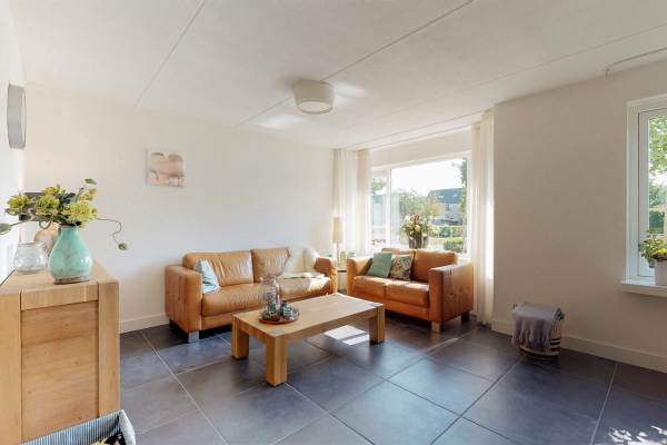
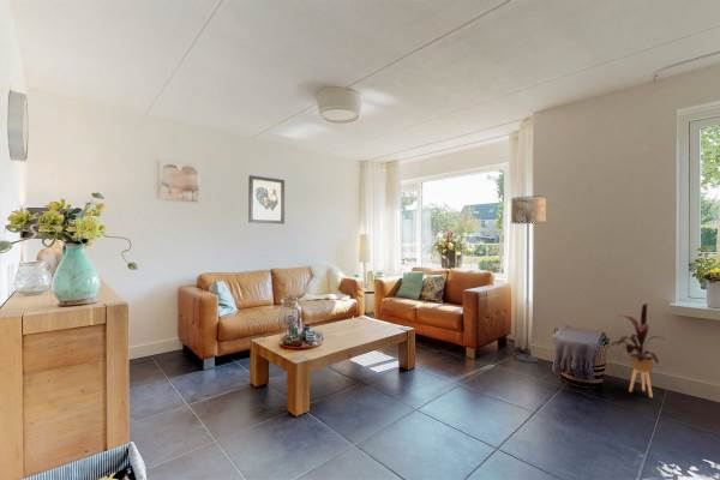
+ wall art [247,174,286,226]
+ floor lamp [510,196,547,364]
+ house plant [604,302,667,398]
